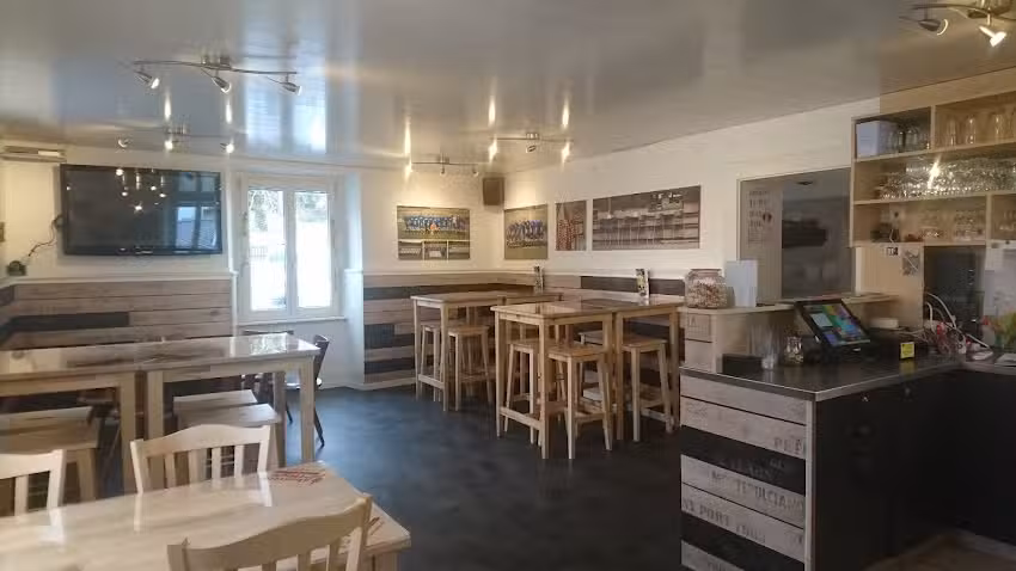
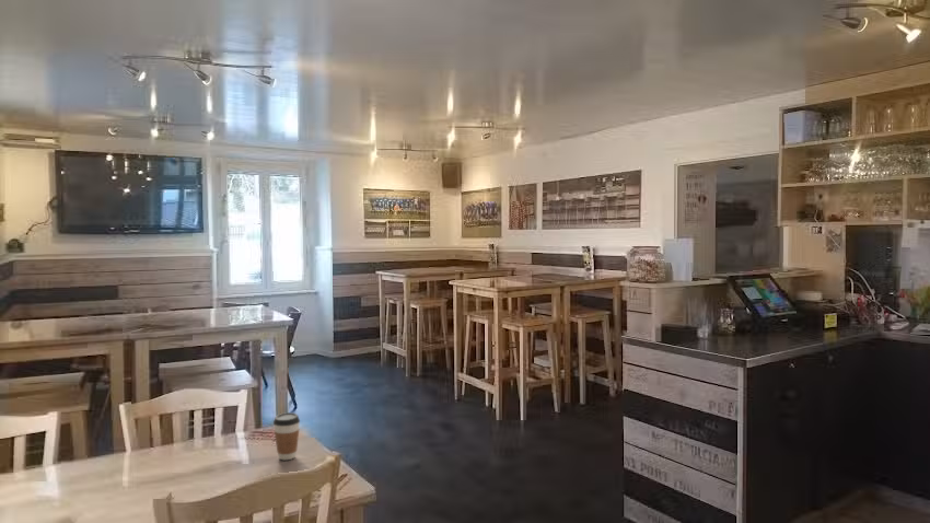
+ coffee cup [272,411,301,461]
